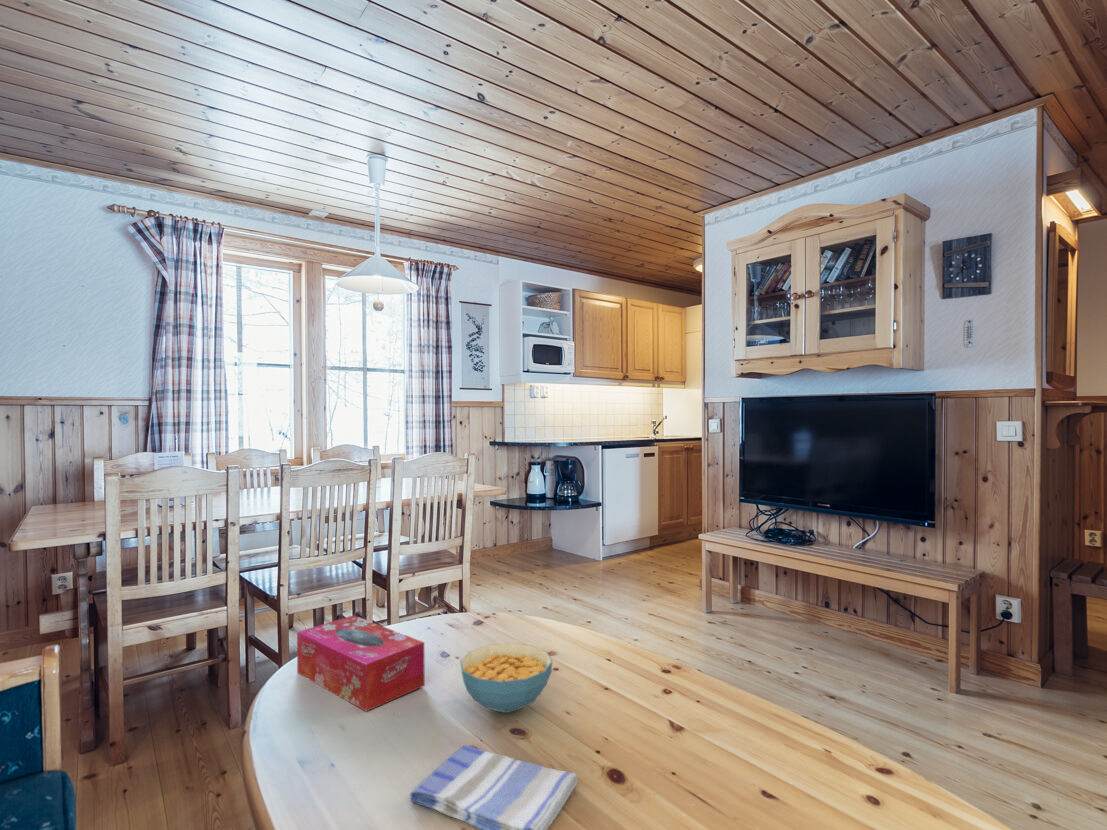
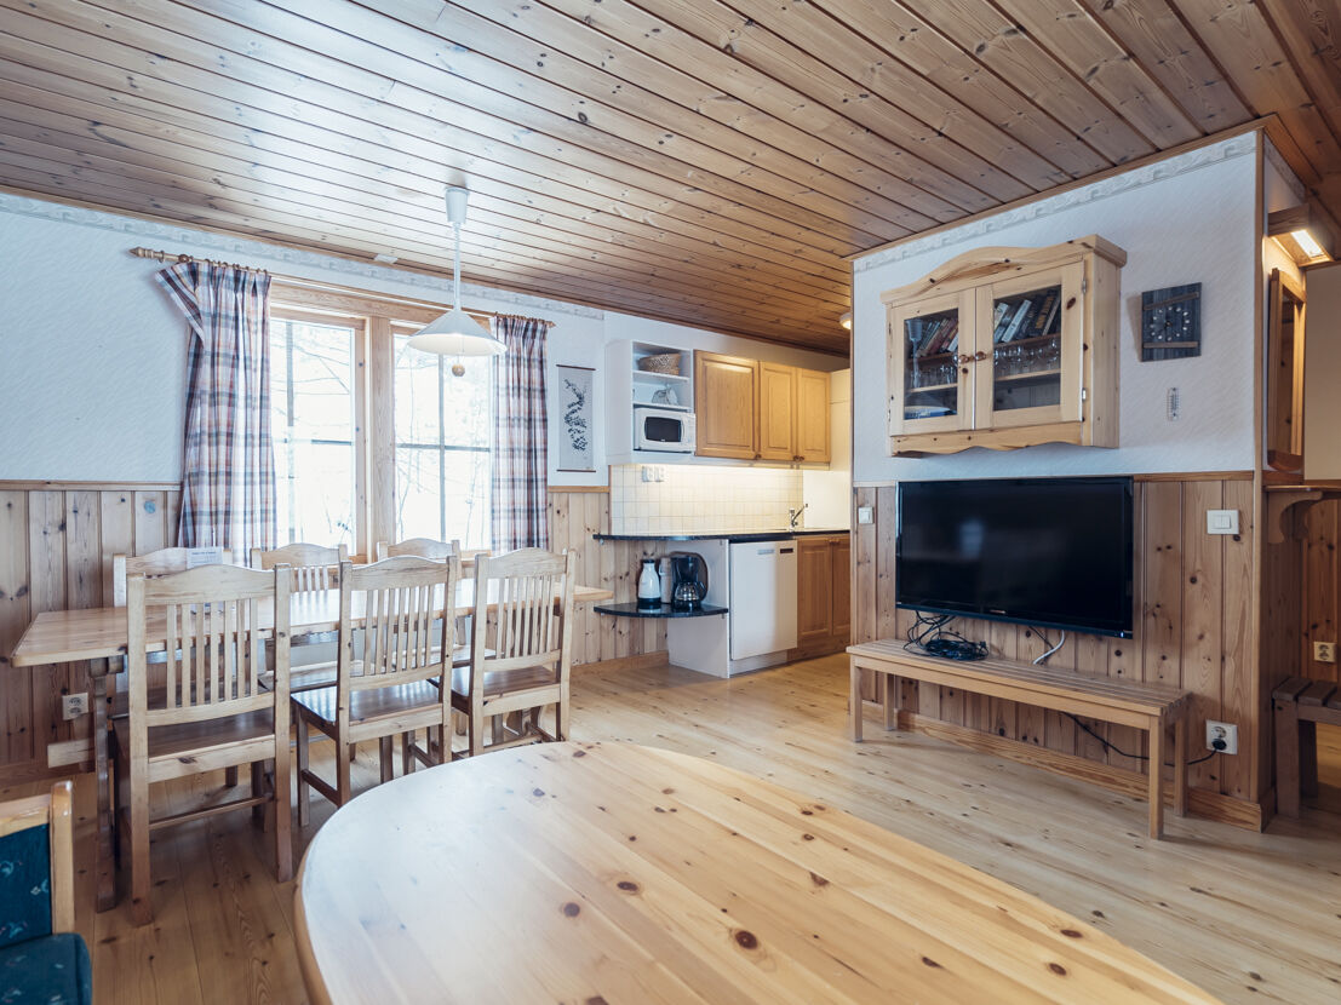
- cereal bowl [459,642,554,714]
- dish towel [409,744,579,830]
- tissue box [296,614,426,713]
